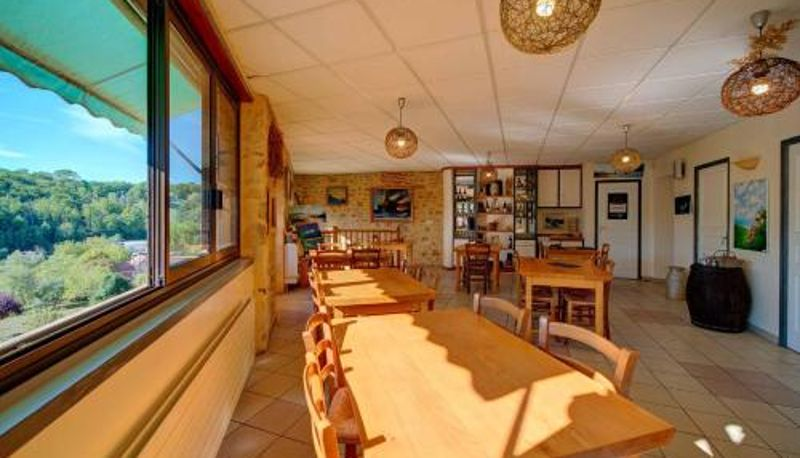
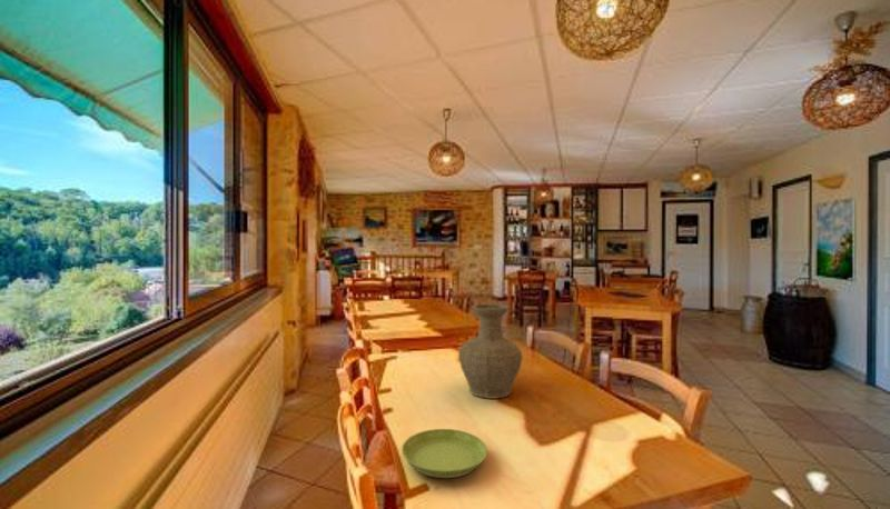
+ vase [457,303,524,400]
+ saucer [400,428,488,479]
